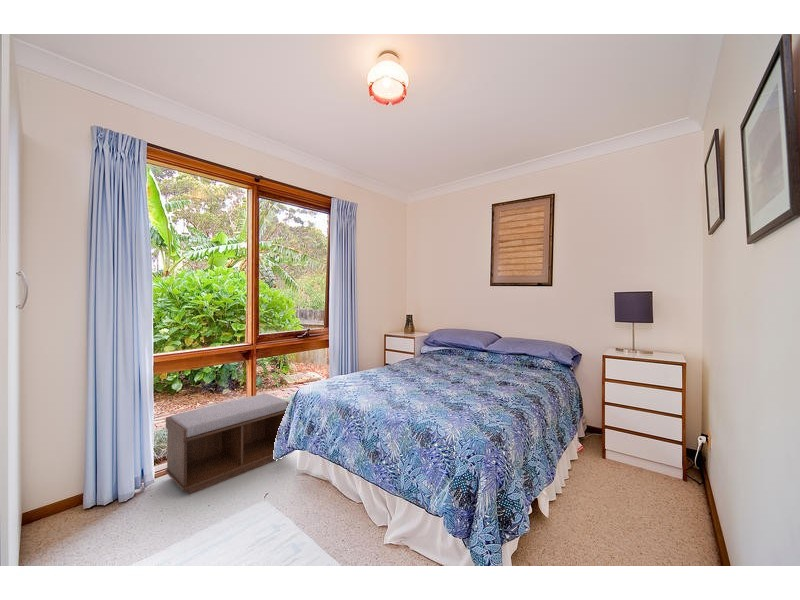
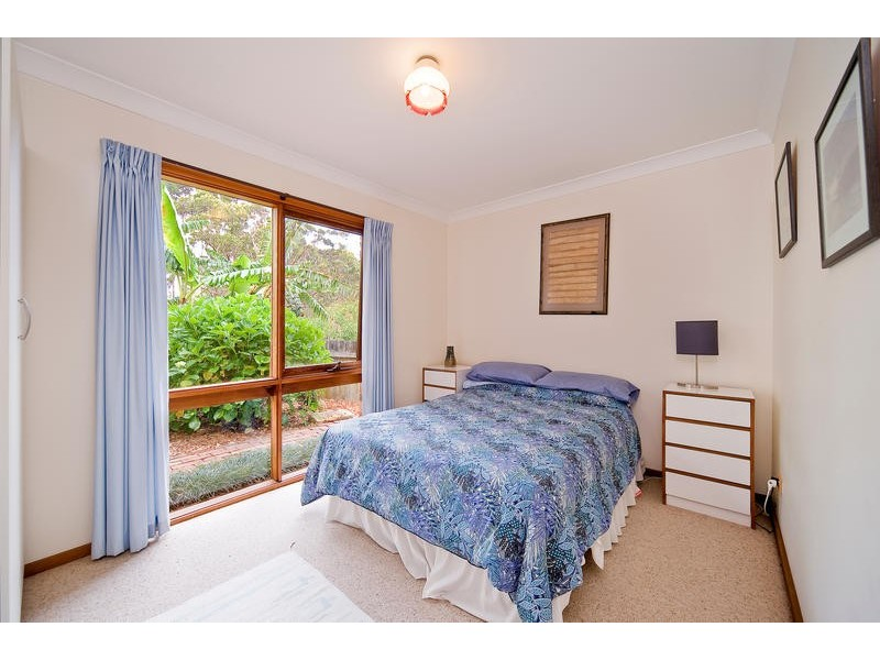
- bench [164,393,290,495]
